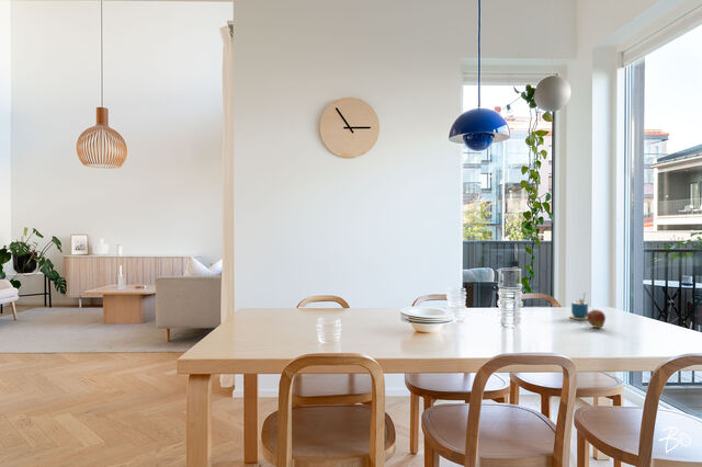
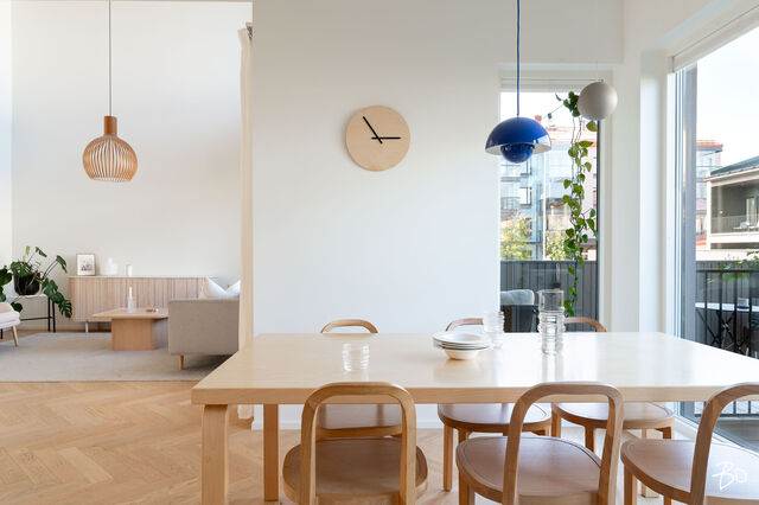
- cup [568,293,589,321]
- fruit [587,307,607,329]
